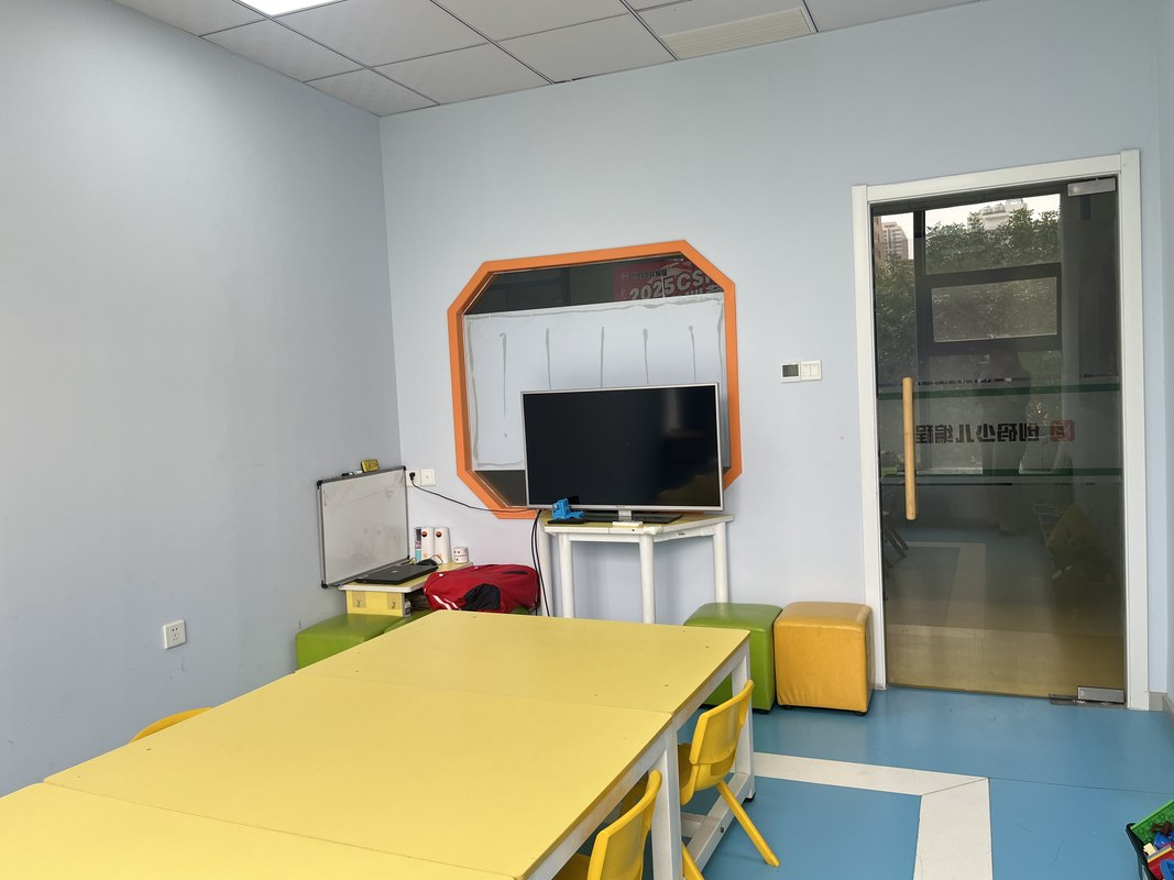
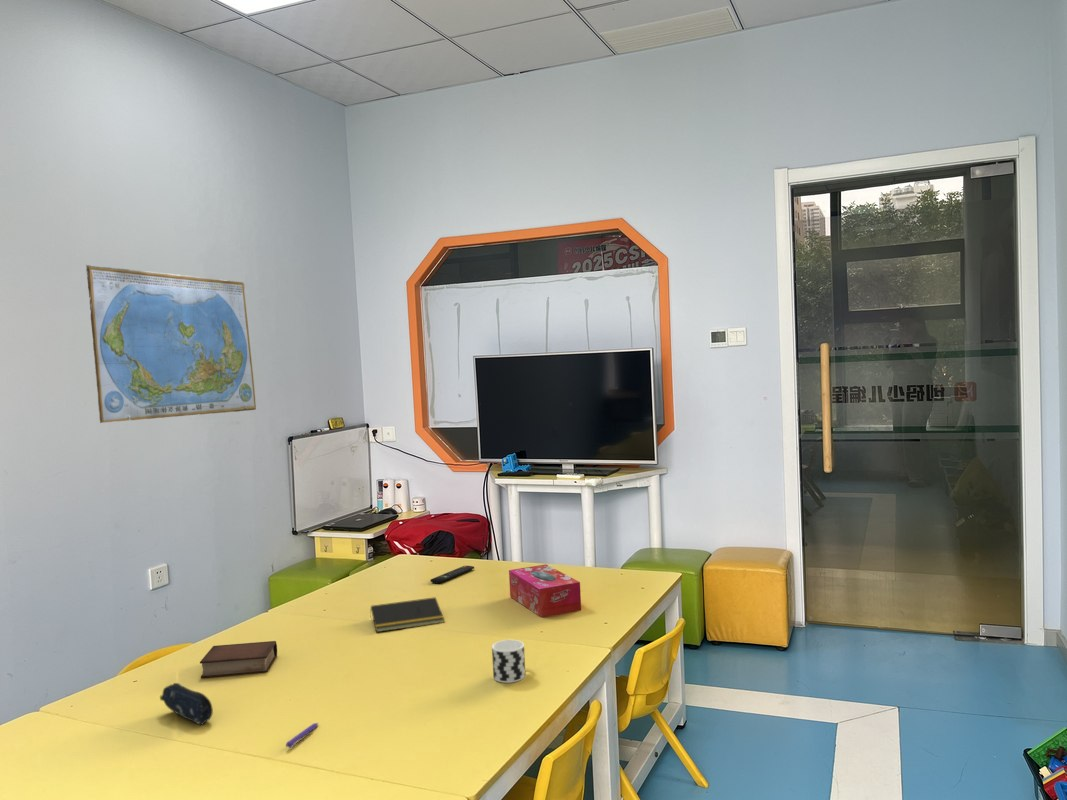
+ tissue box [508,563,582,618]
+ pencil case [159,682,214,726]
+ world map [85,264,257,424]
+ remote control [429,565,475,585]
+ book [199,640,278,679]
+ notepad [369,596,445,633]
+ cup [491,639,526,684]
+ pen [285,722,319,749]
